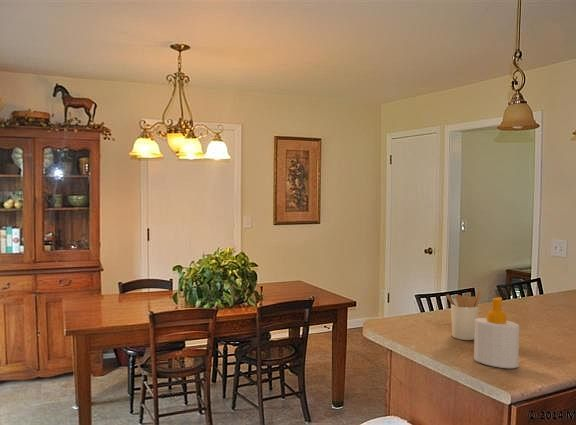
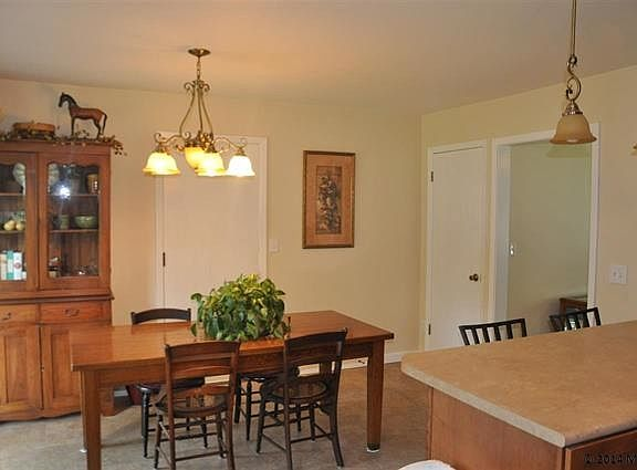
- soap bottle [473,296,520,369]
- utensil holder [445,289,483,341]
